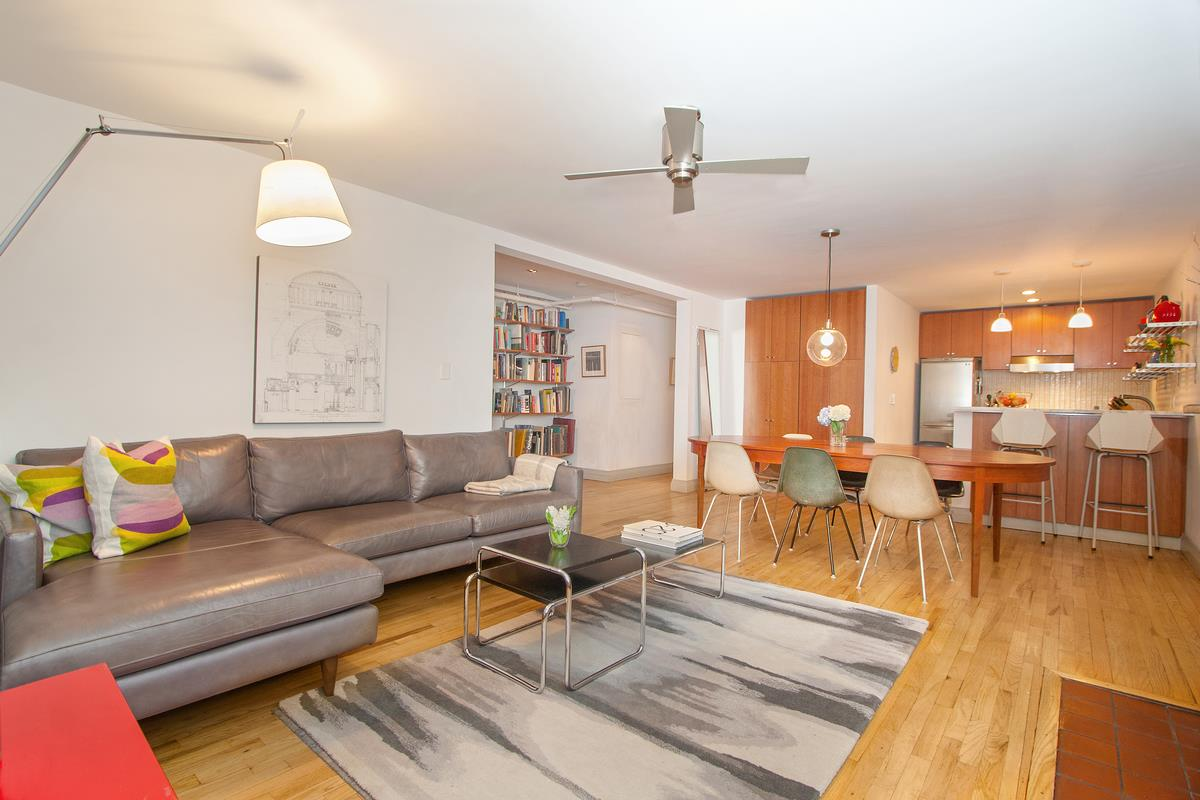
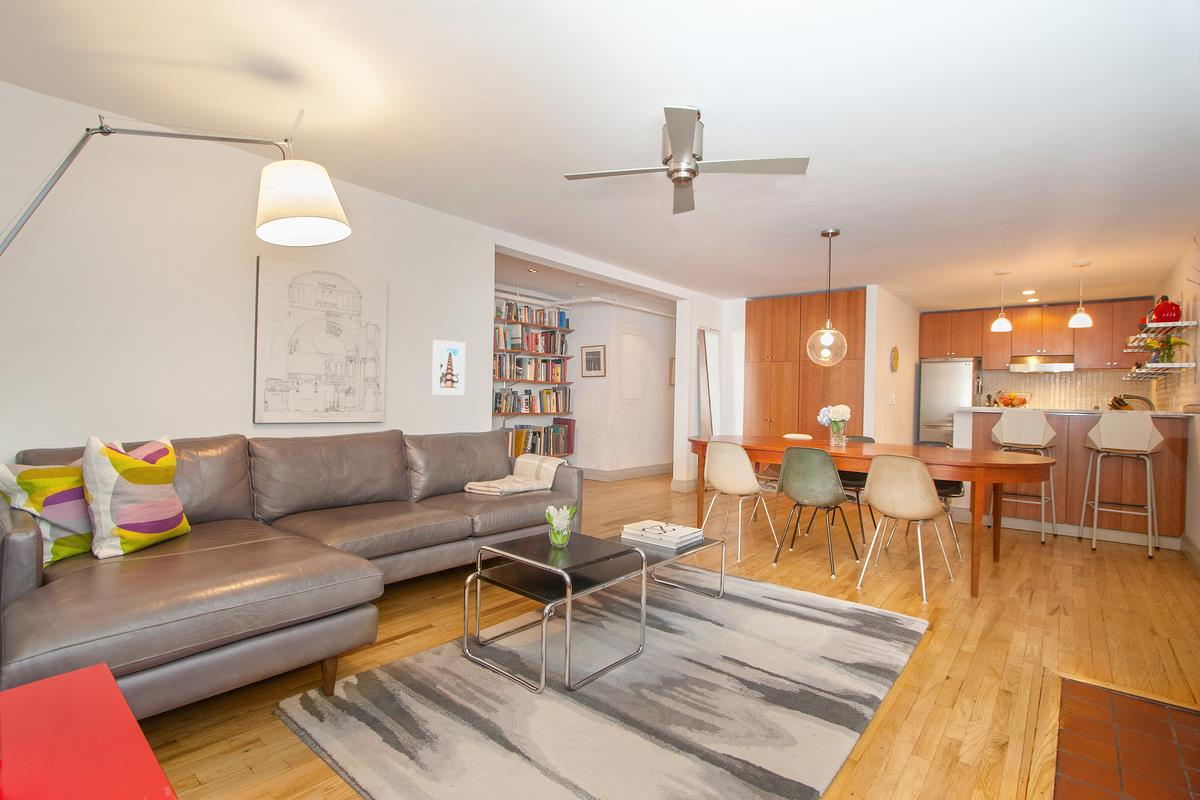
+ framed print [431,339,466,396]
